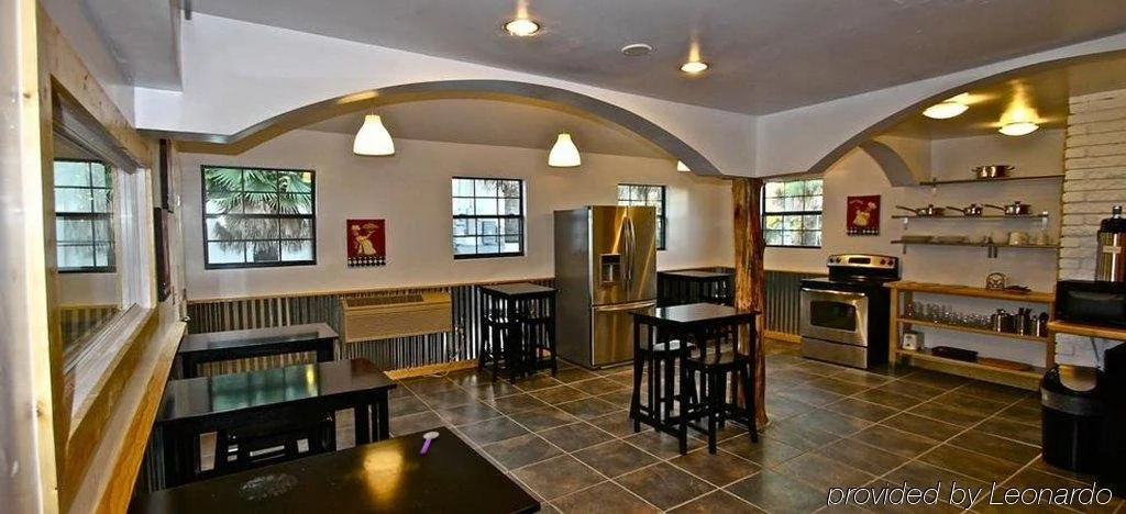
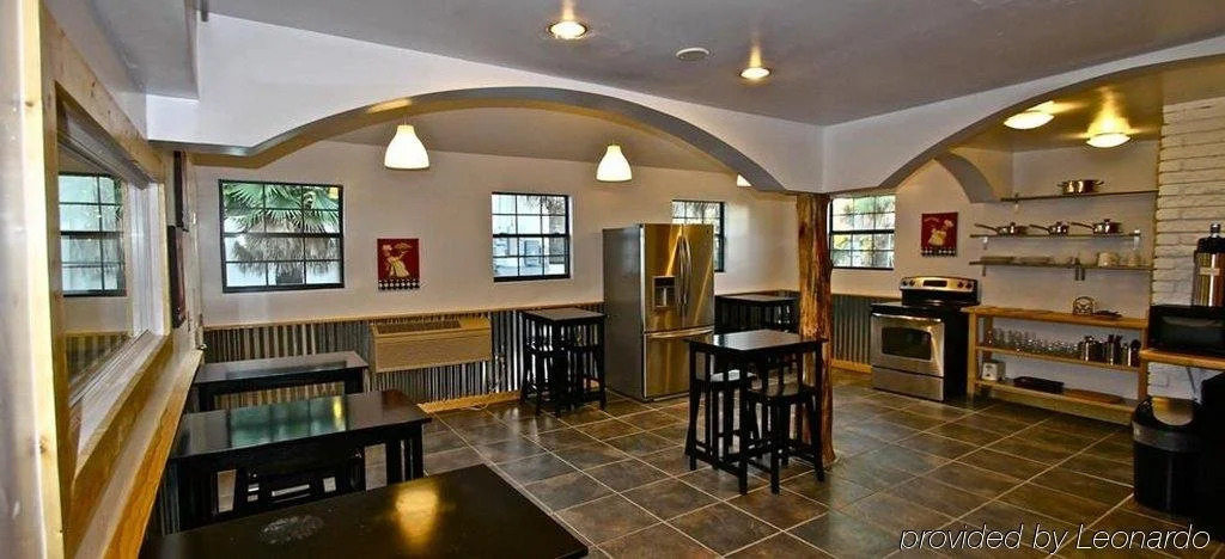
- spoon [420,431,440,456]
